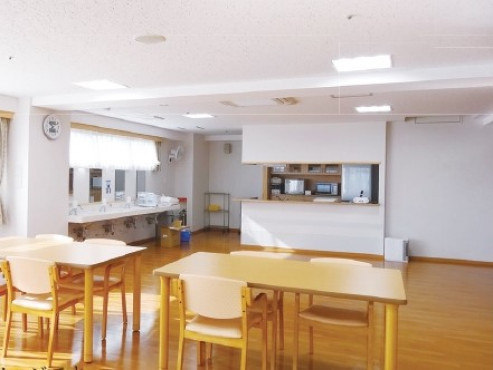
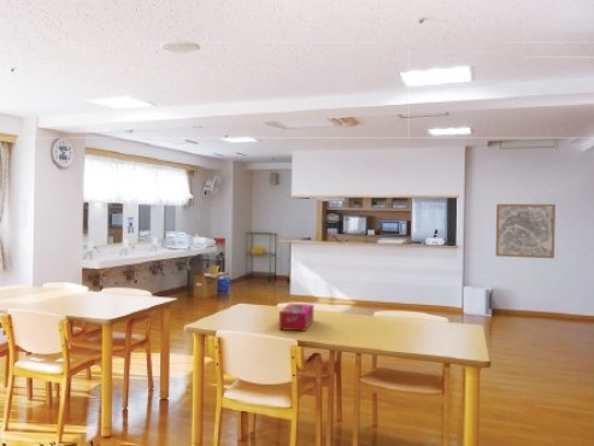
+ tissue box [278,303,314,333]
+ wall art [494,203,557,259]
